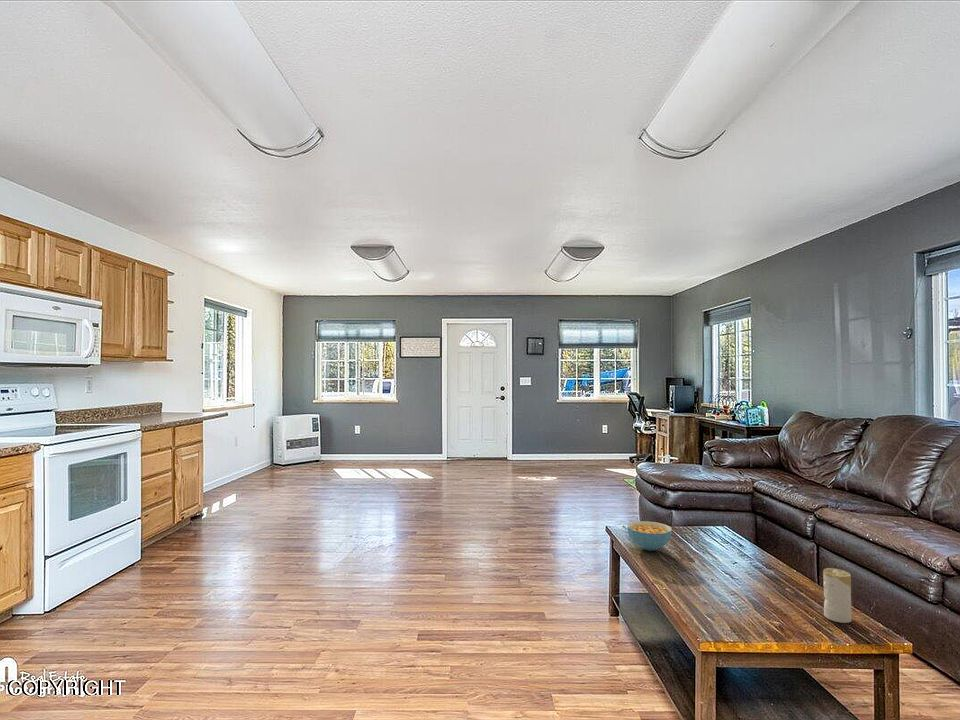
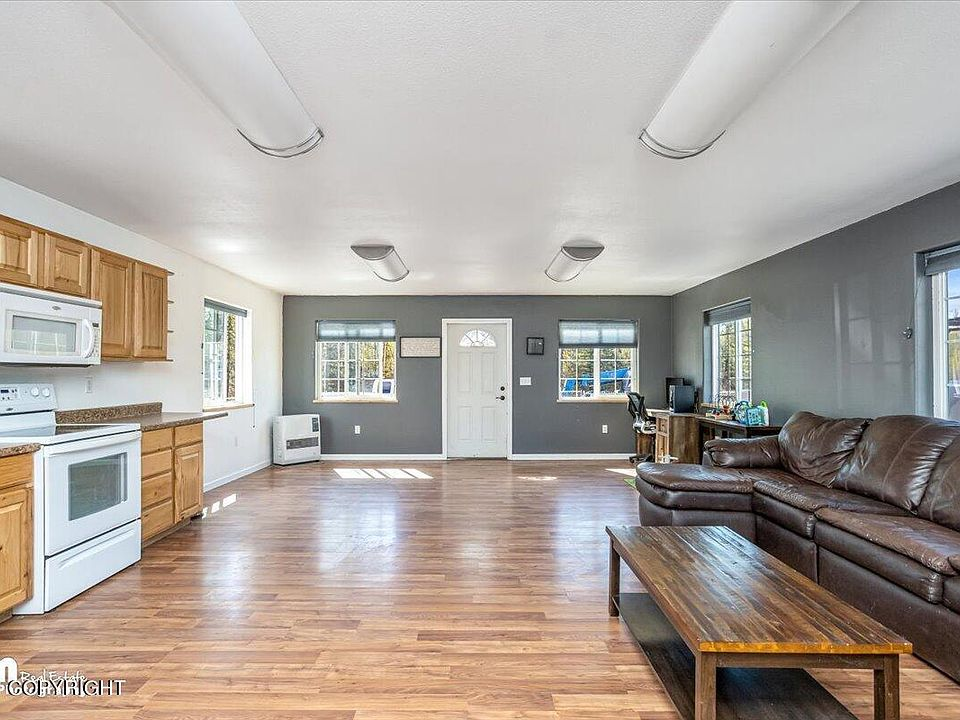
- candle [822,567,853,624]
- cereal bowl [626,520,673,552]
